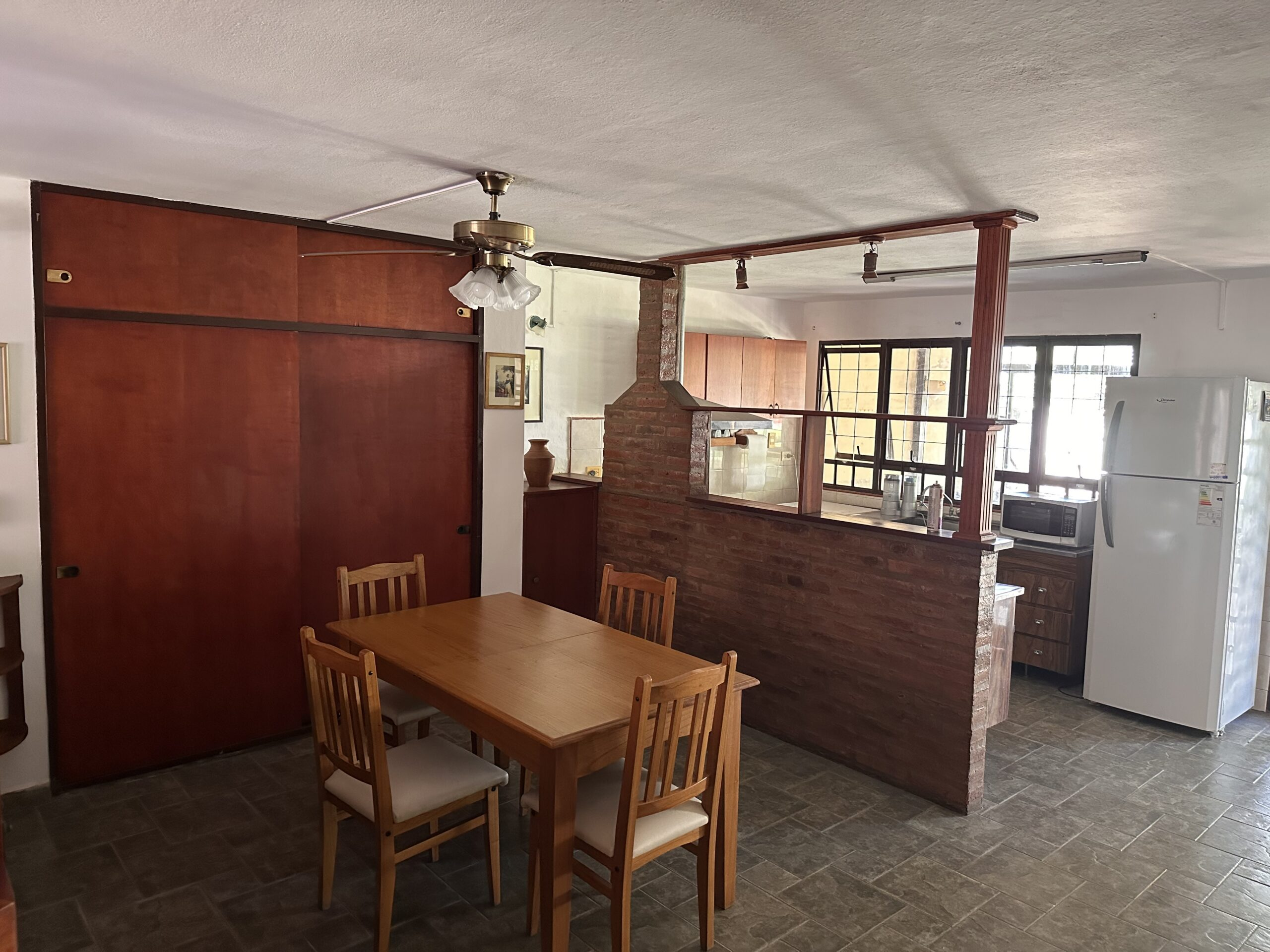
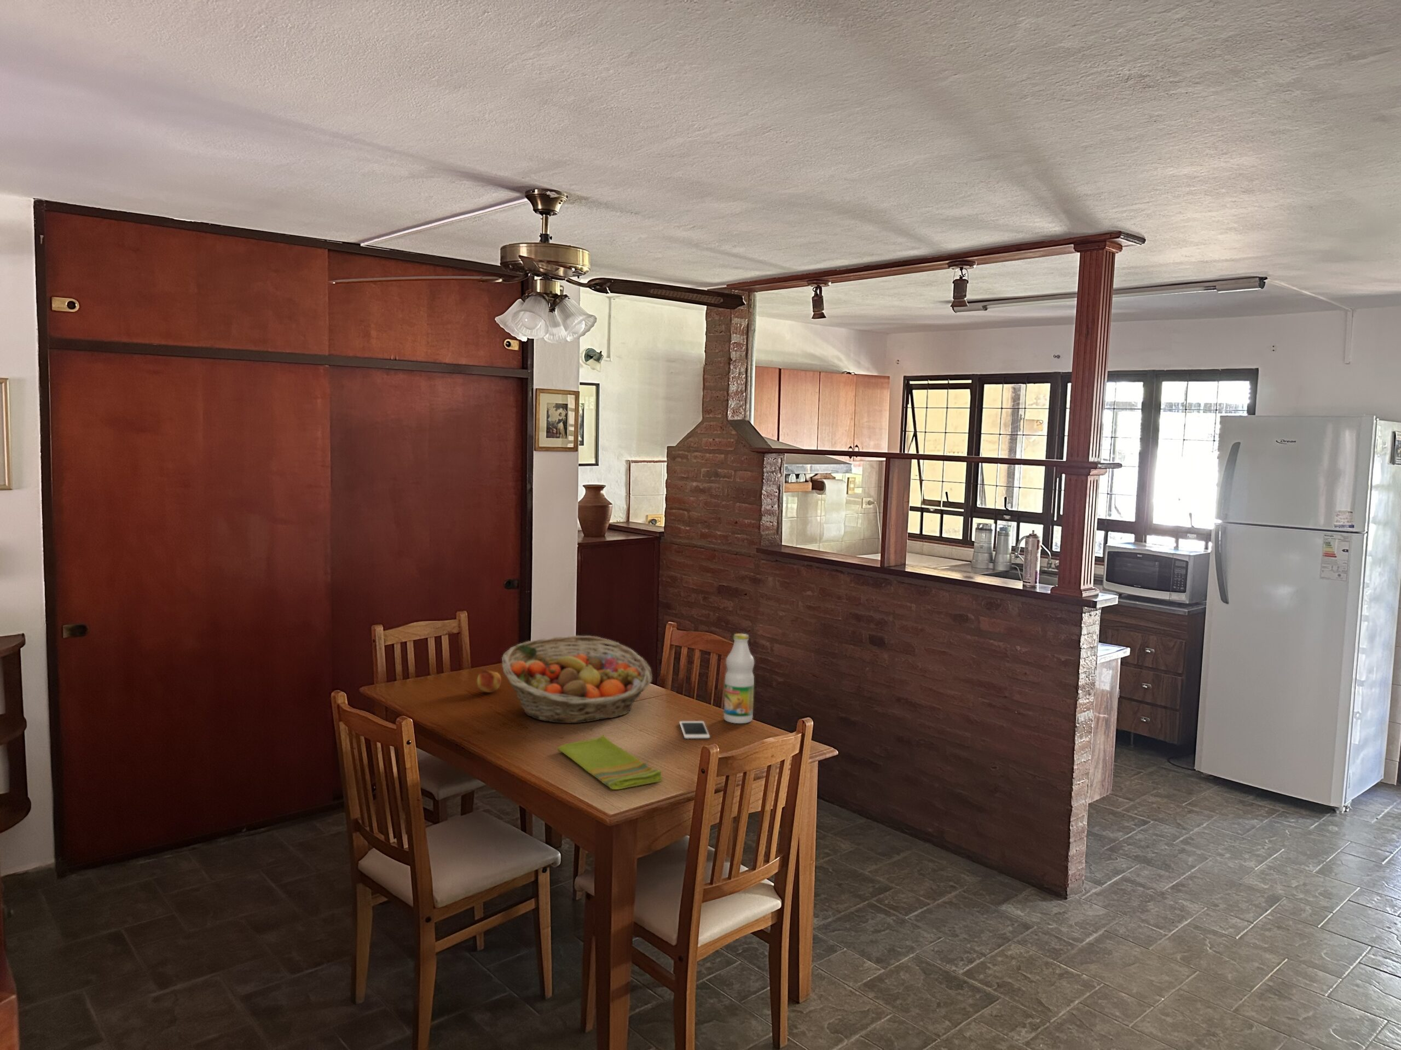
+ bottle [724,633,755,724]
+ cell phone [678,721,710,739]
+ fruit basket [501,635,653,724]
+ fruit [477,669,502,693]
+ dish towel [557,735,663,790]
